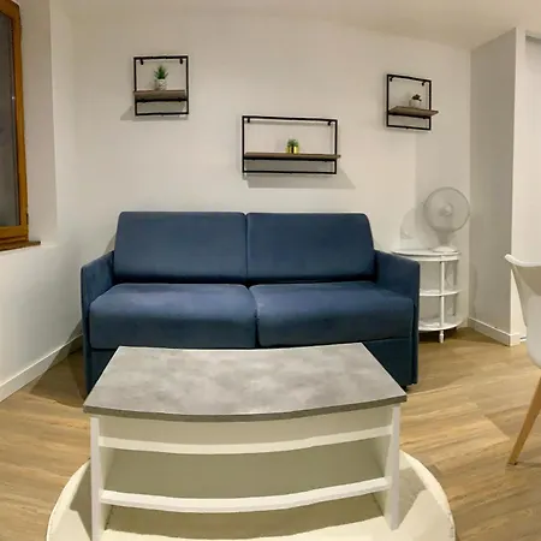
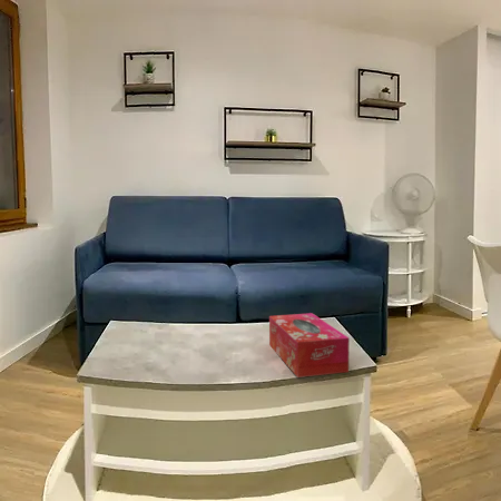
+ tissue box [268,312,351,379]
